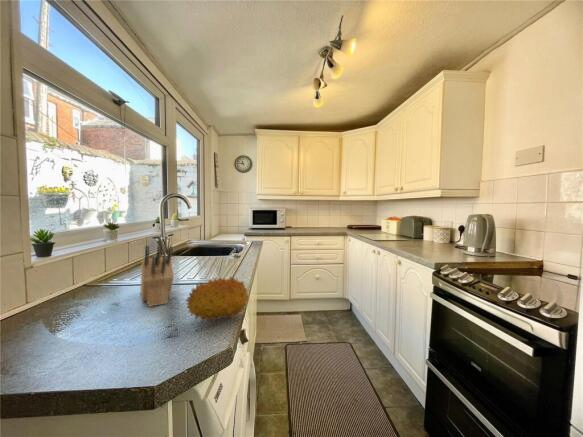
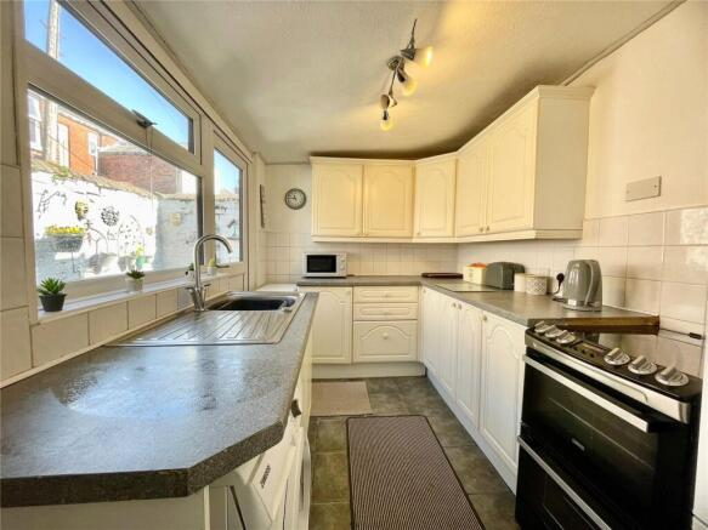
- fruit [185,275,250,323]
- knife block [139,244,175,308]
